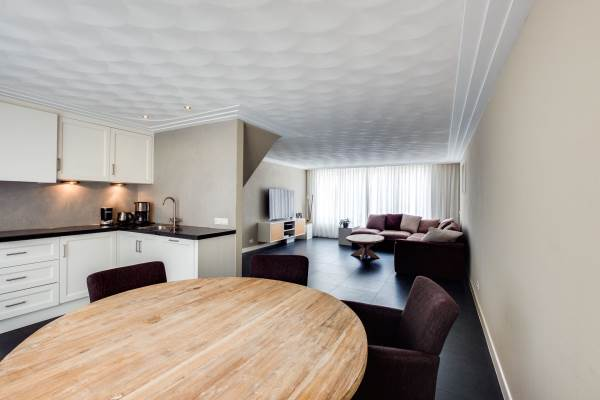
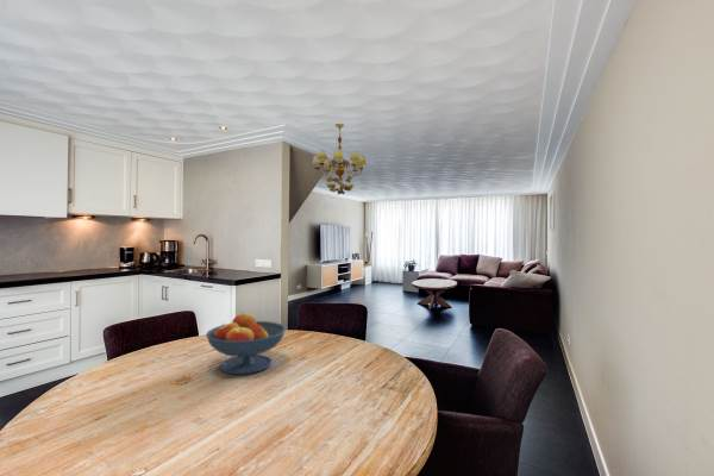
+ chandelier [311,123,368,195]
+ fruit bowl [205,312,287,376]
